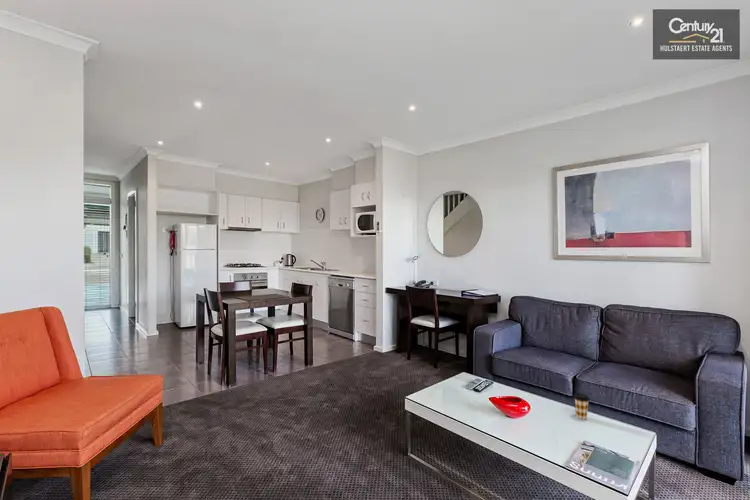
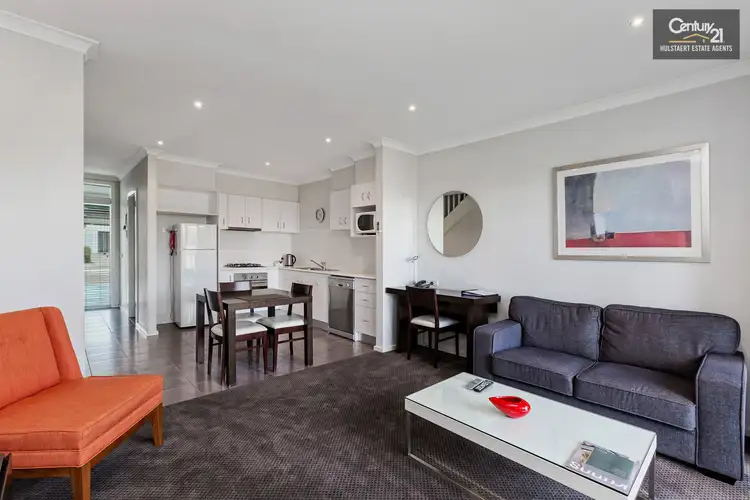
- coffee cup [573,392,591,420]
